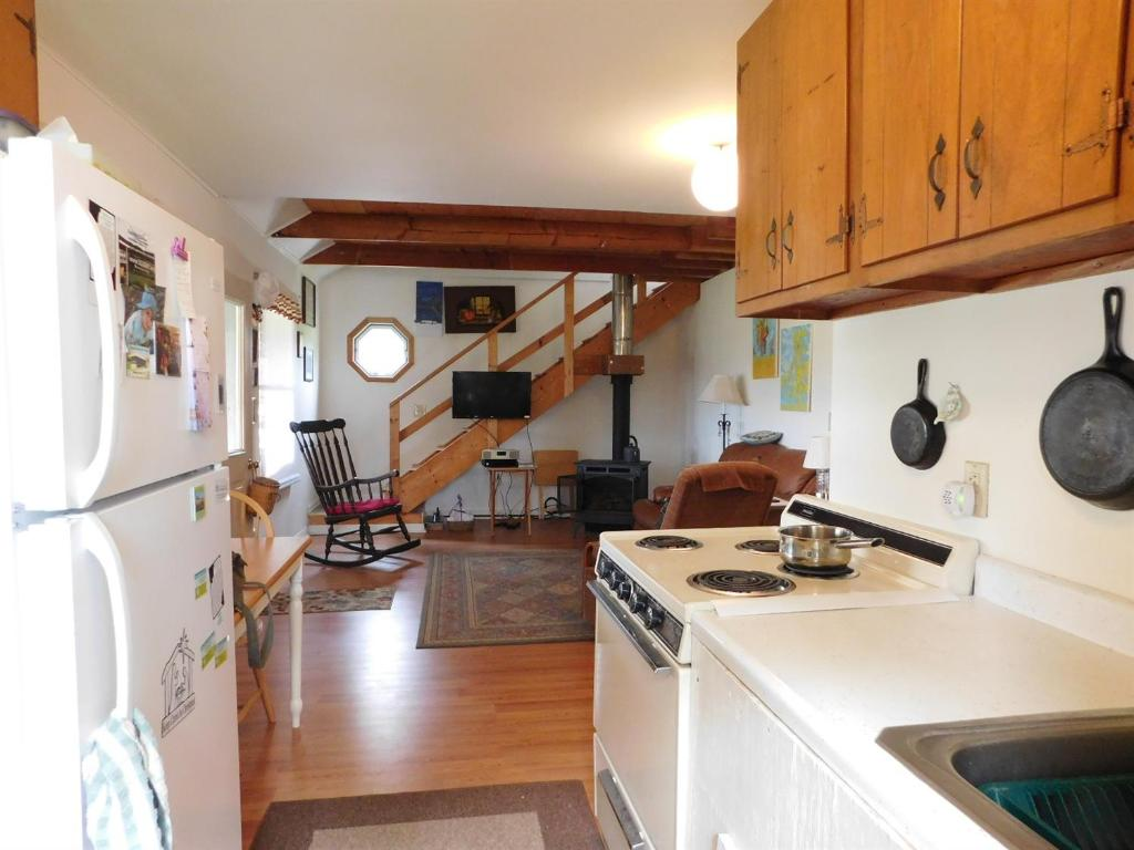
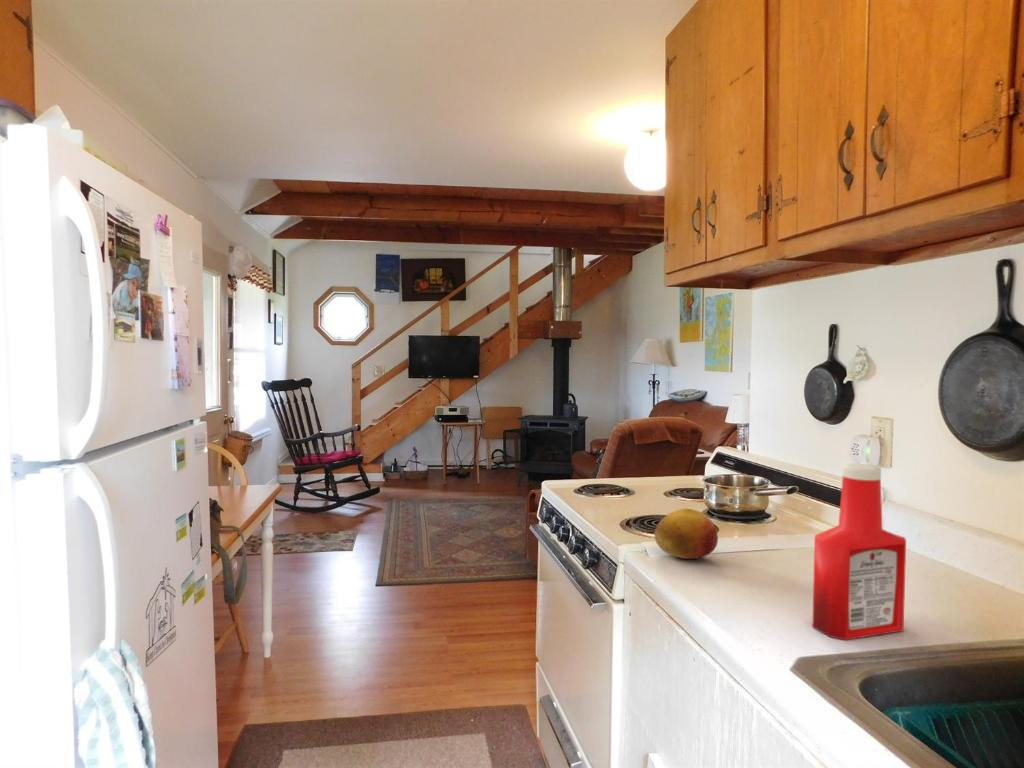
+ soap bottle [811,463,907,641]
+ fruit [653,508,719,560]
